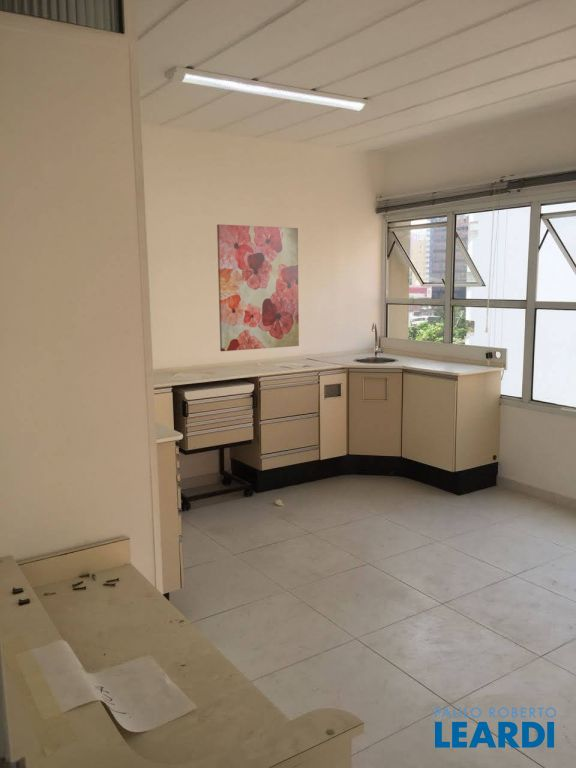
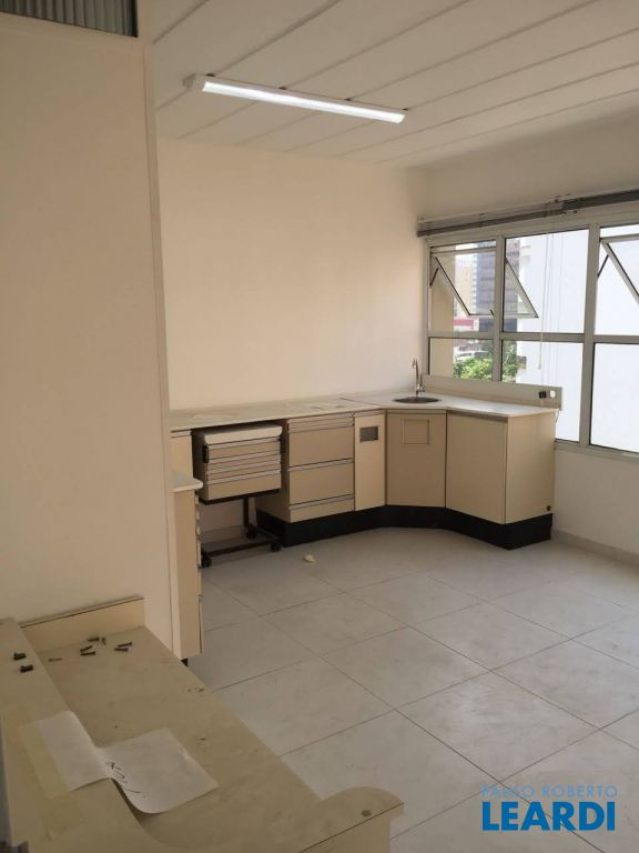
- wall art [216,223,300,352]
